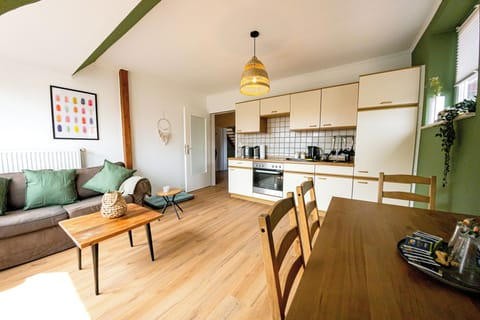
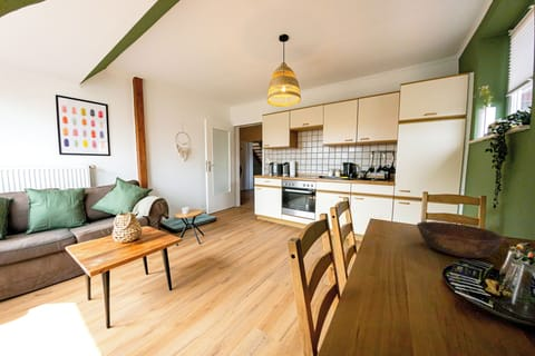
+ bowl [416,220,506,259]
